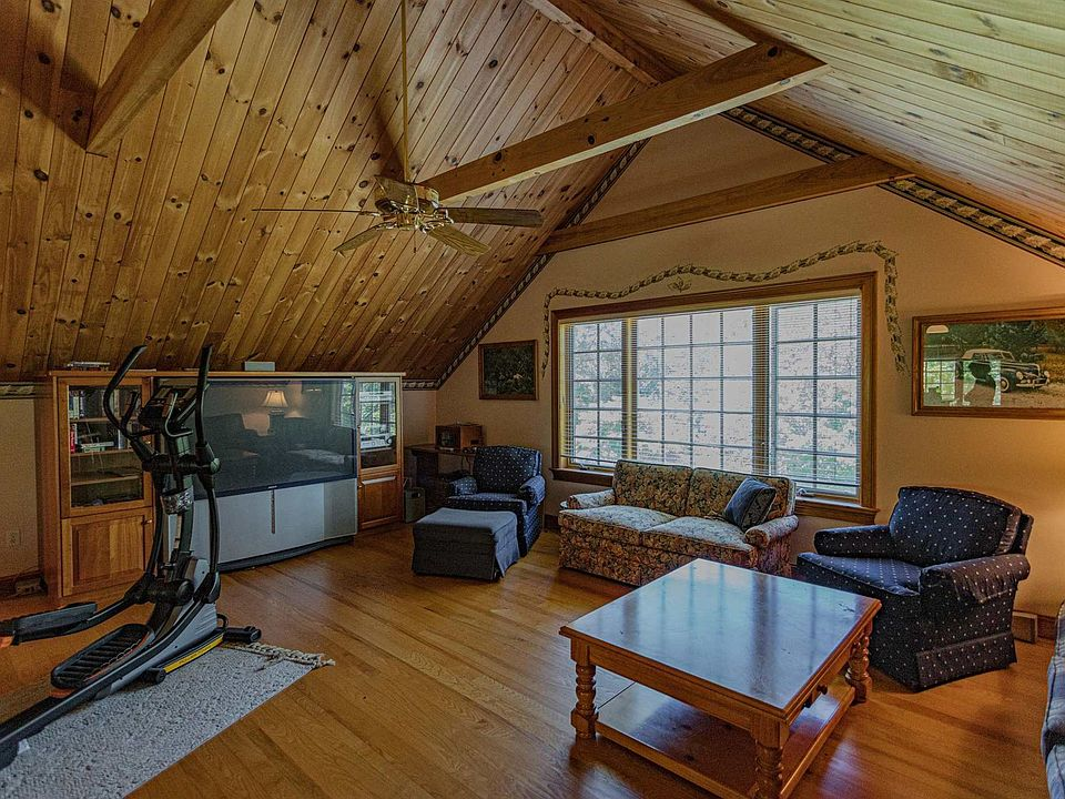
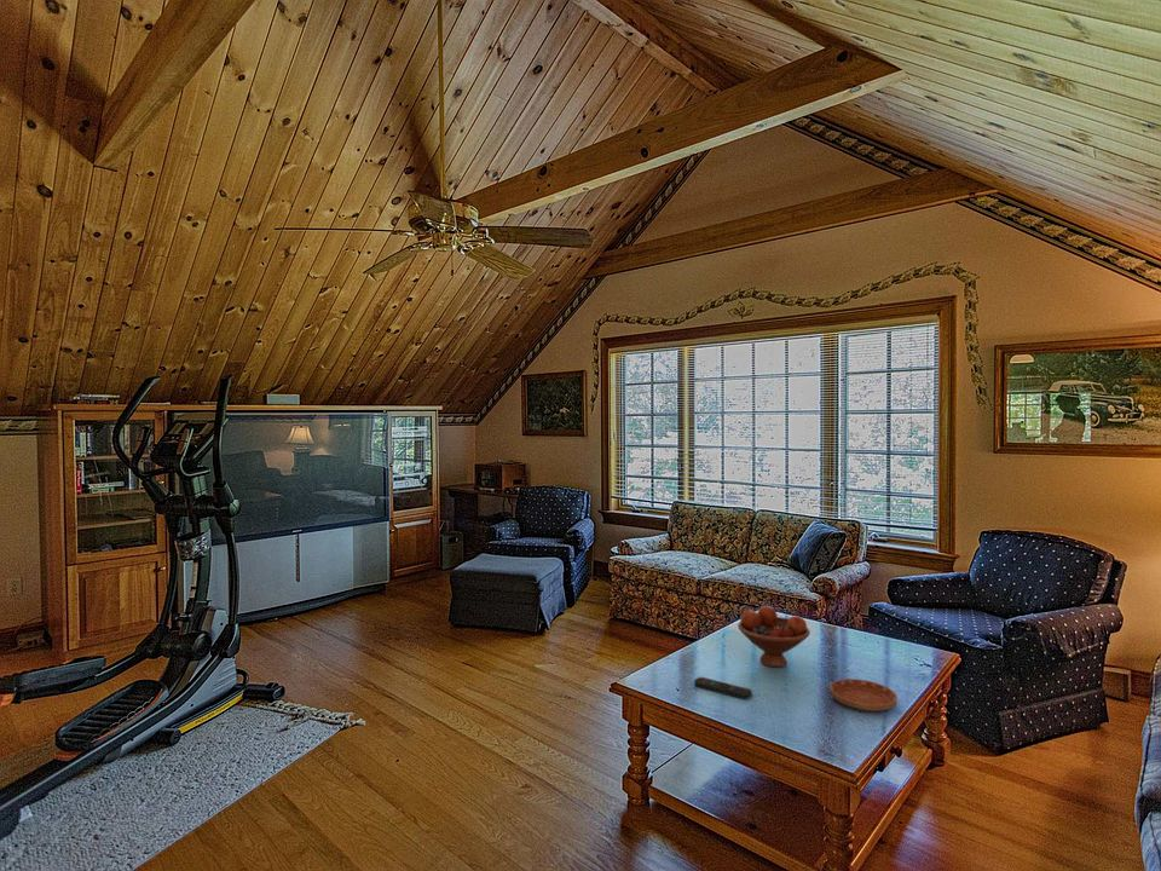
+ remote control [693,676,753,700]
+ saucer [828,677,899,713]
+ fruit bowl [737,605,811,669]
